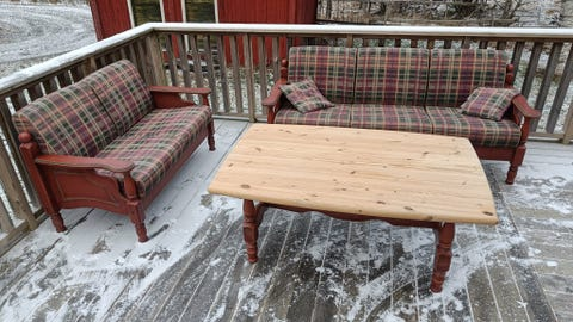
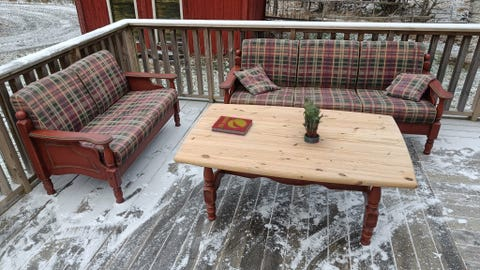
+ potted plant [301,92,330,144]
+ book [211,115,253,136]
